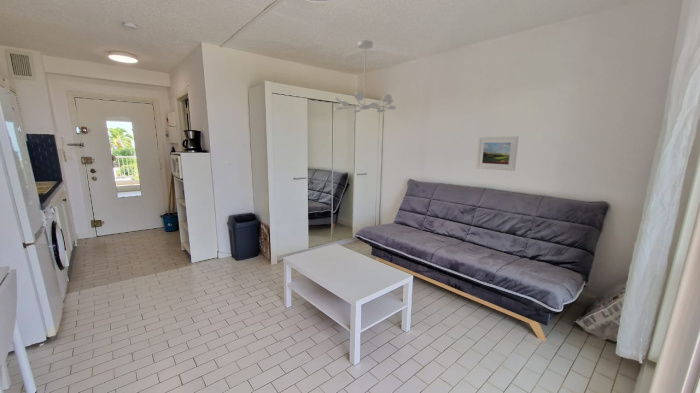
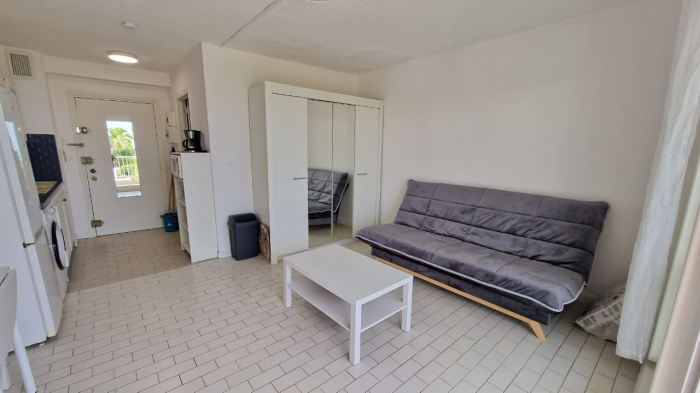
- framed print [475,135,519,172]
- ceiling light [333,39,397,114]
